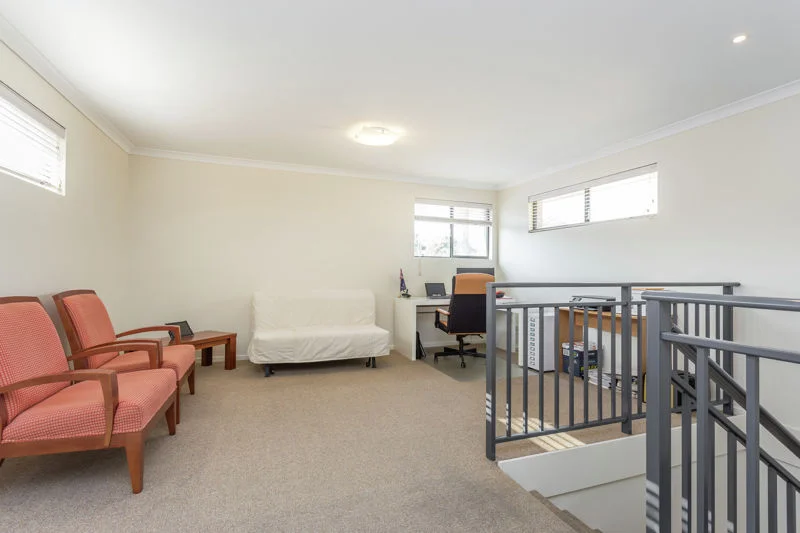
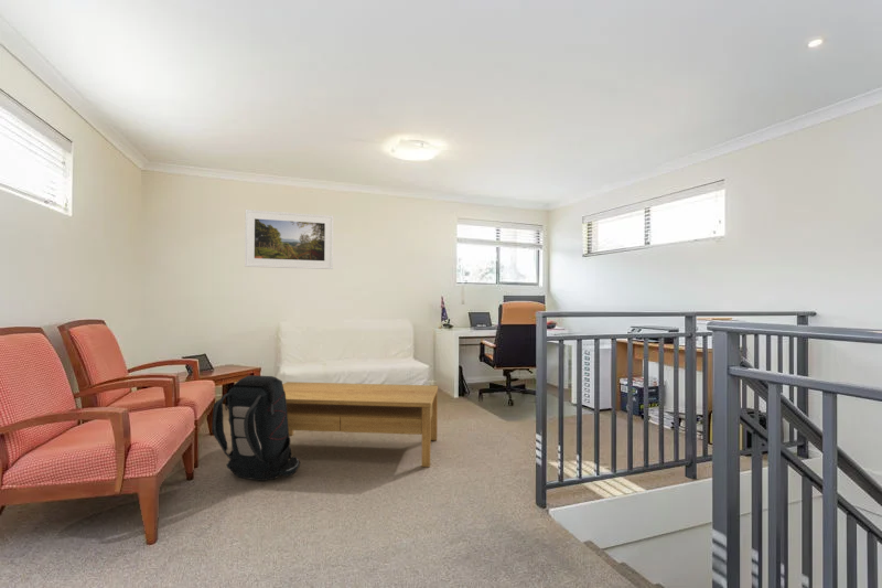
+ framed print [244,209,334,270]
+ coffee table [282,381,439,468]
+ backpack [211,374,301,482]
